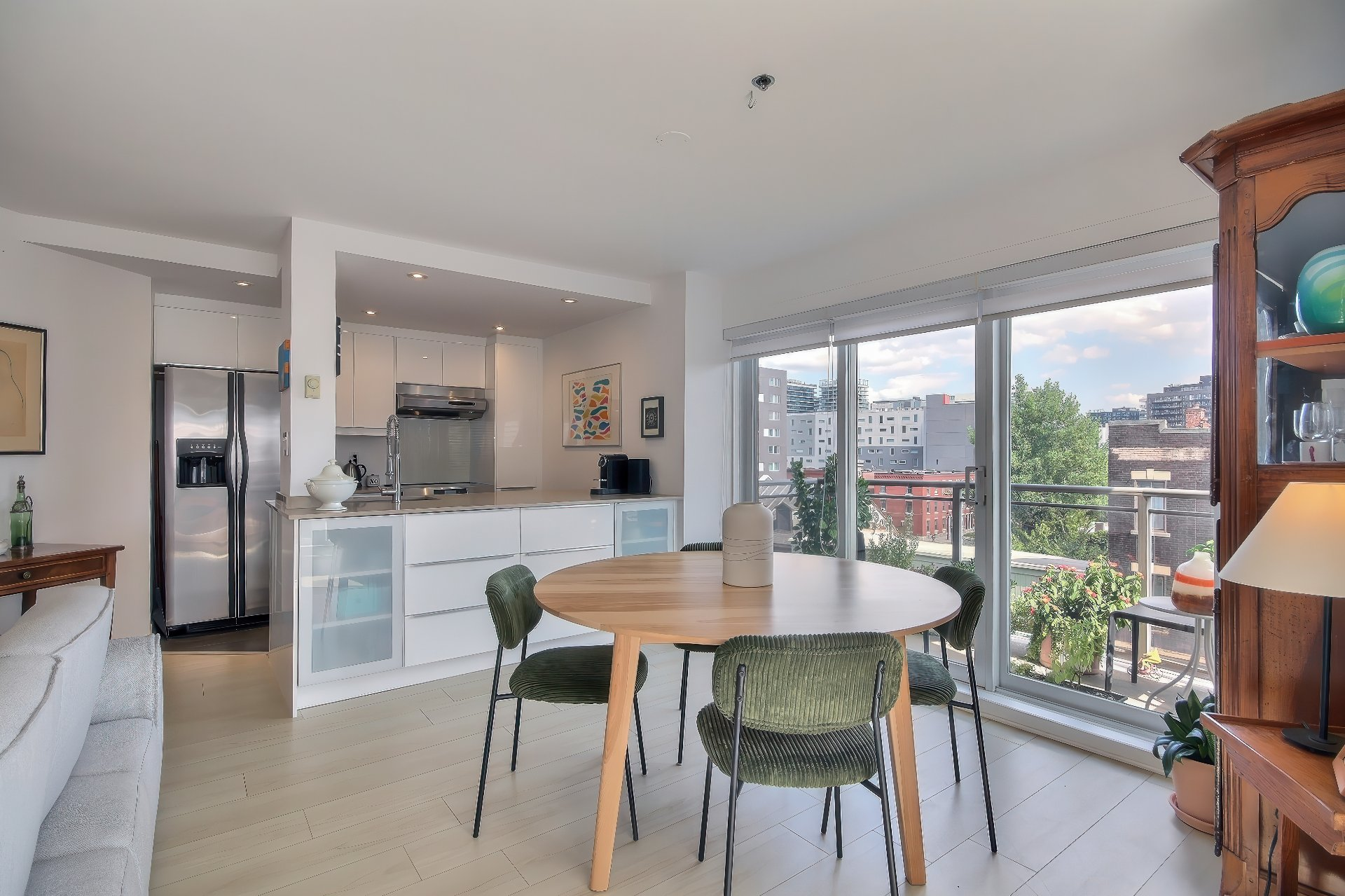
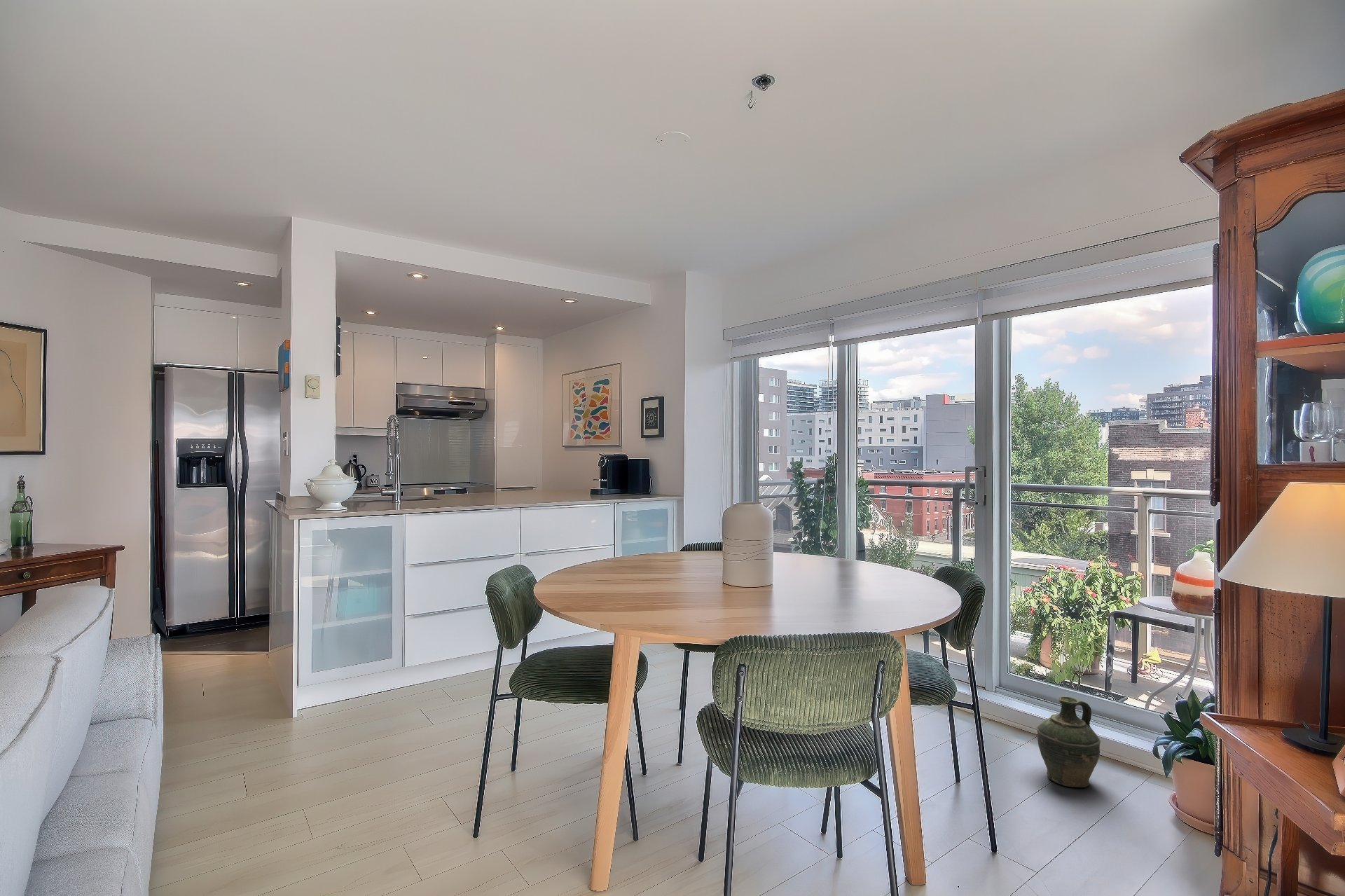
+ ceramic jug [1036,696,1101,788]
